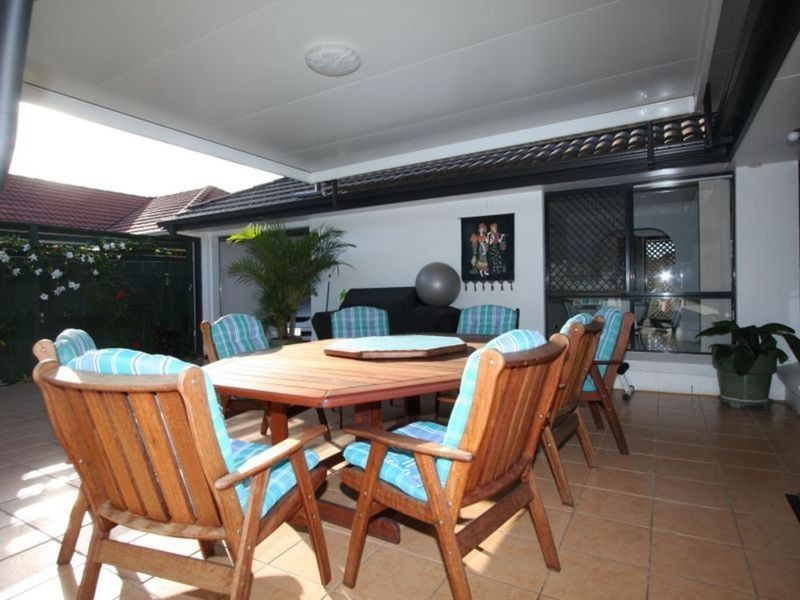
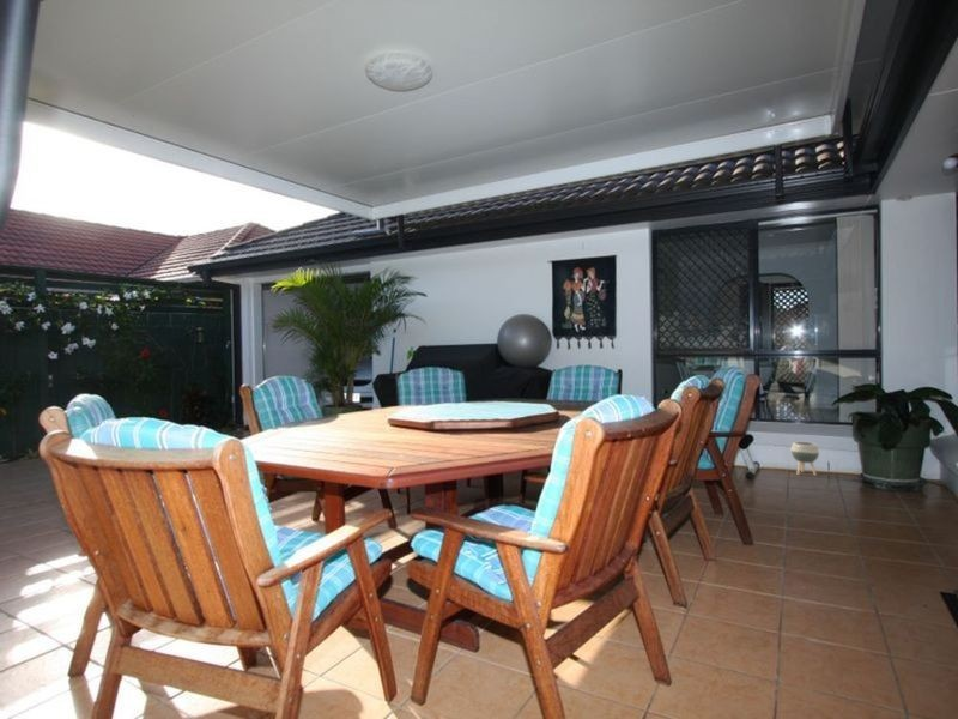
+ planter [790,441,820,477]
